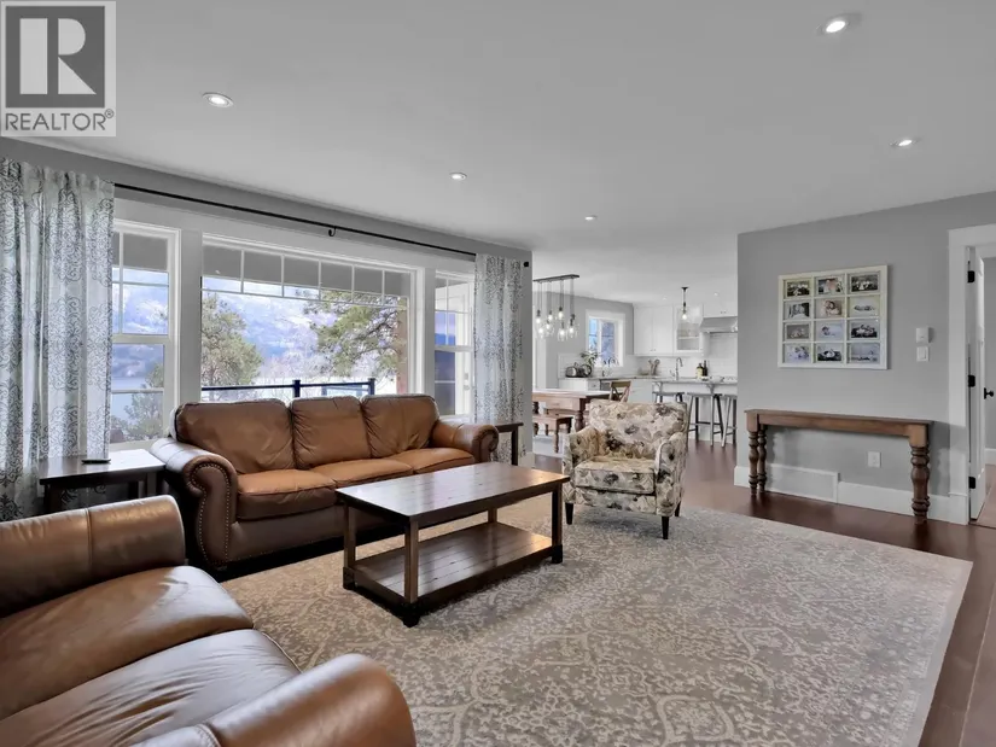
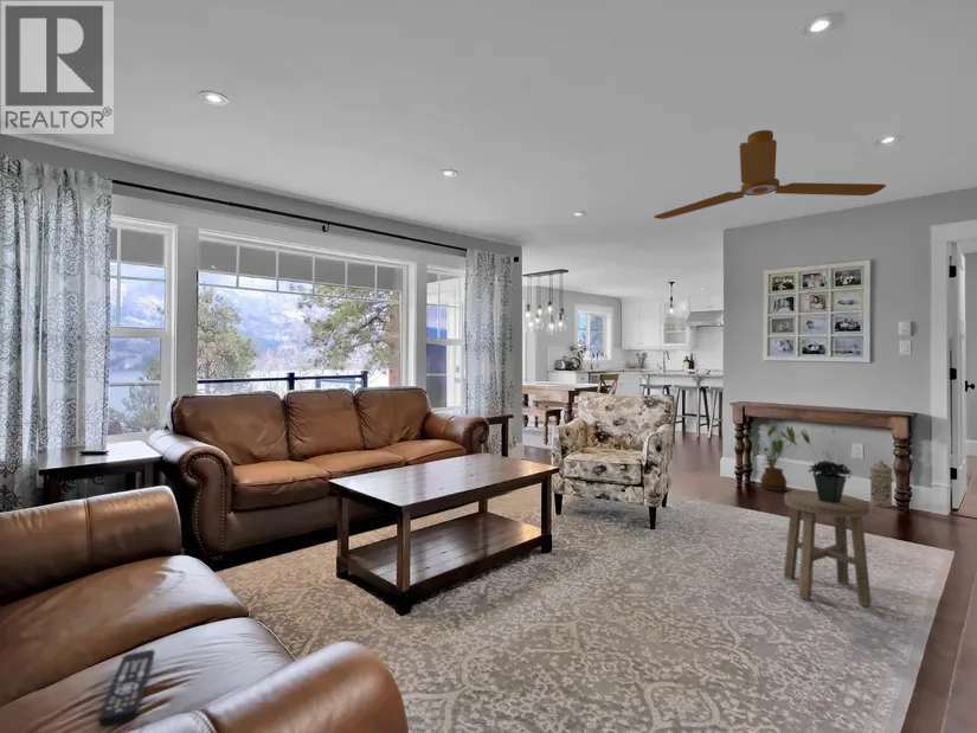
+ water filter [868,459,894,508]
+ stool [783,489,873,607]
+ remote control [97,649,156,728]
+ ceiling fan [653,129,887,220]
+ house plant [747,424,811,493]
+ potted plant [803,427,854,503]
